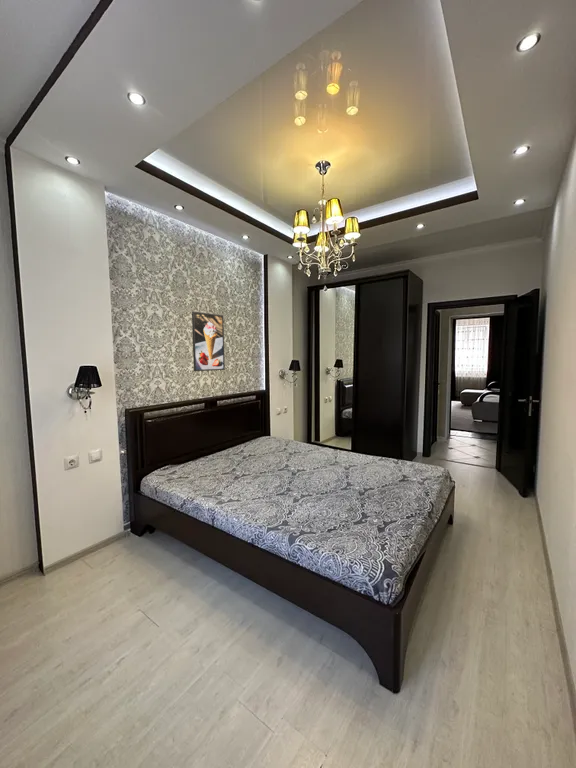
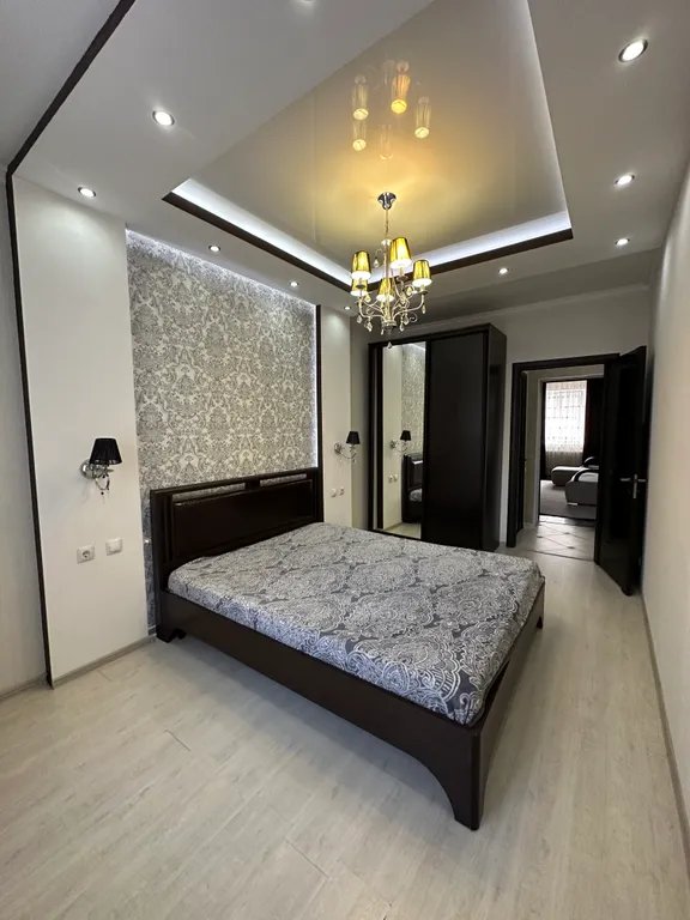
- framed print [191,310,226,372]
